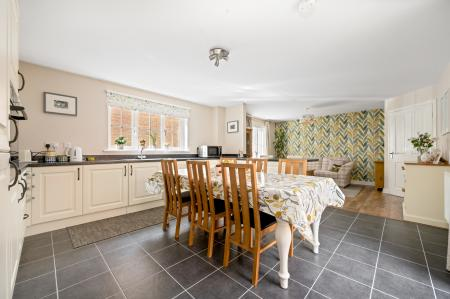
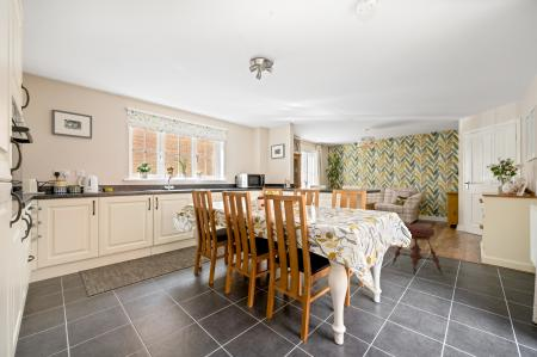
+ stool [391,223,444,277]
